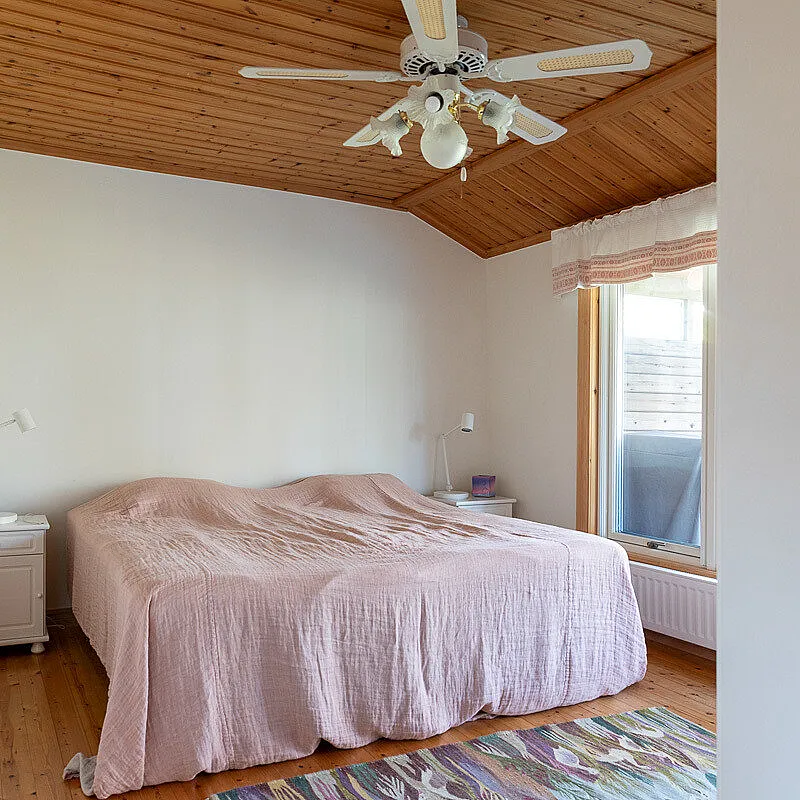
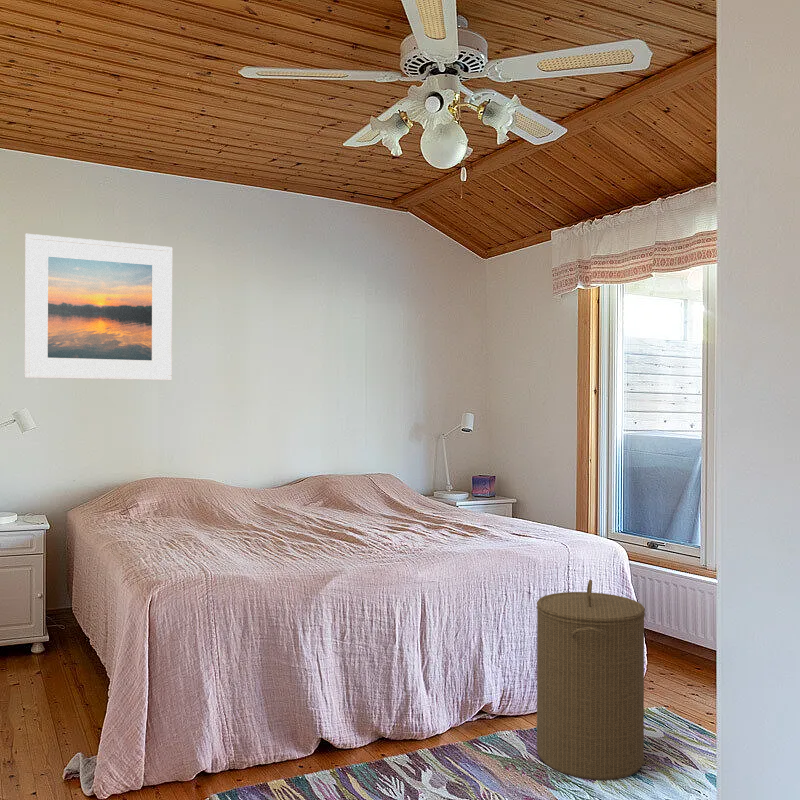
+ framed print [23,233,173,381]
+ laundry hamper [536,579,646,781]
